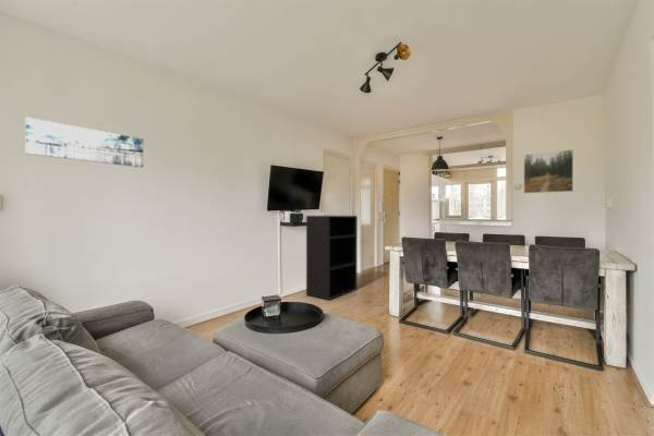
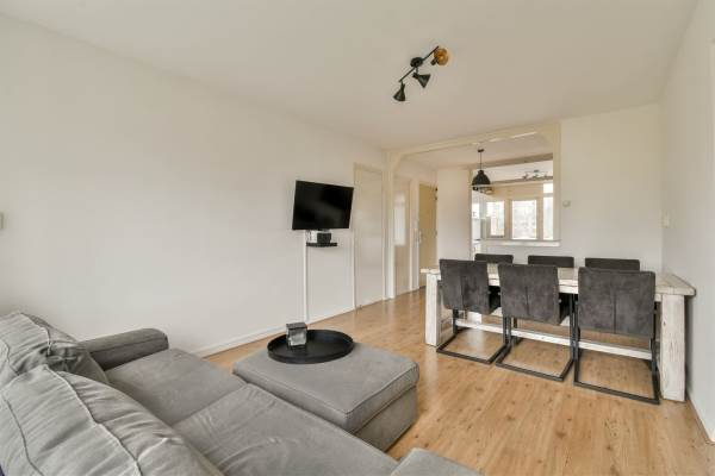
- wall art [24,117,144,169]
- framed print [523,148,574,194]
- bookshelf [305,215,359,301]
